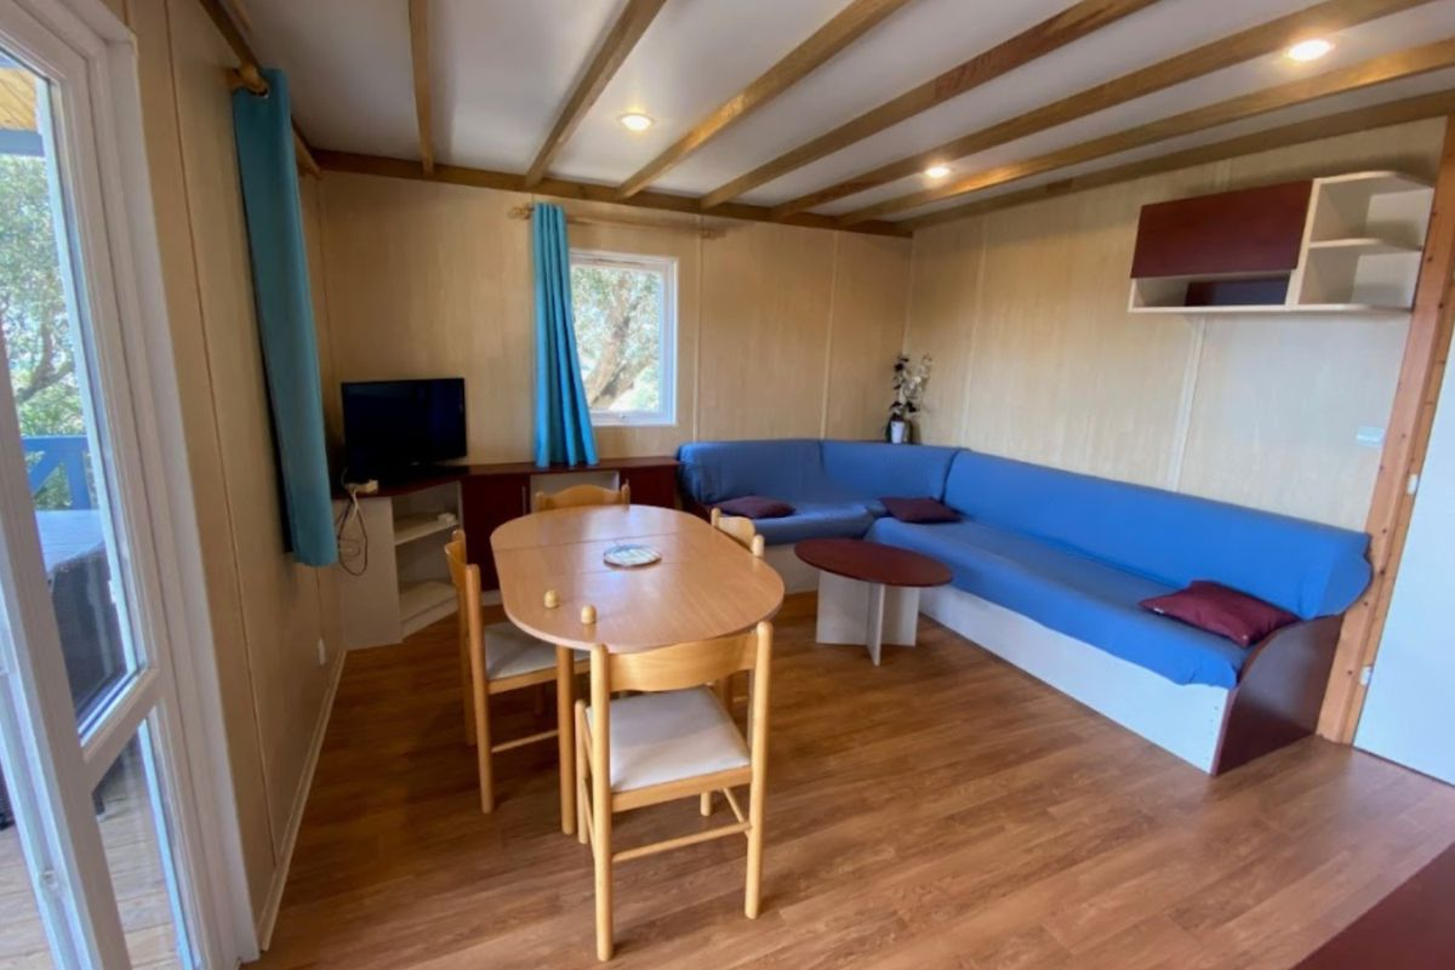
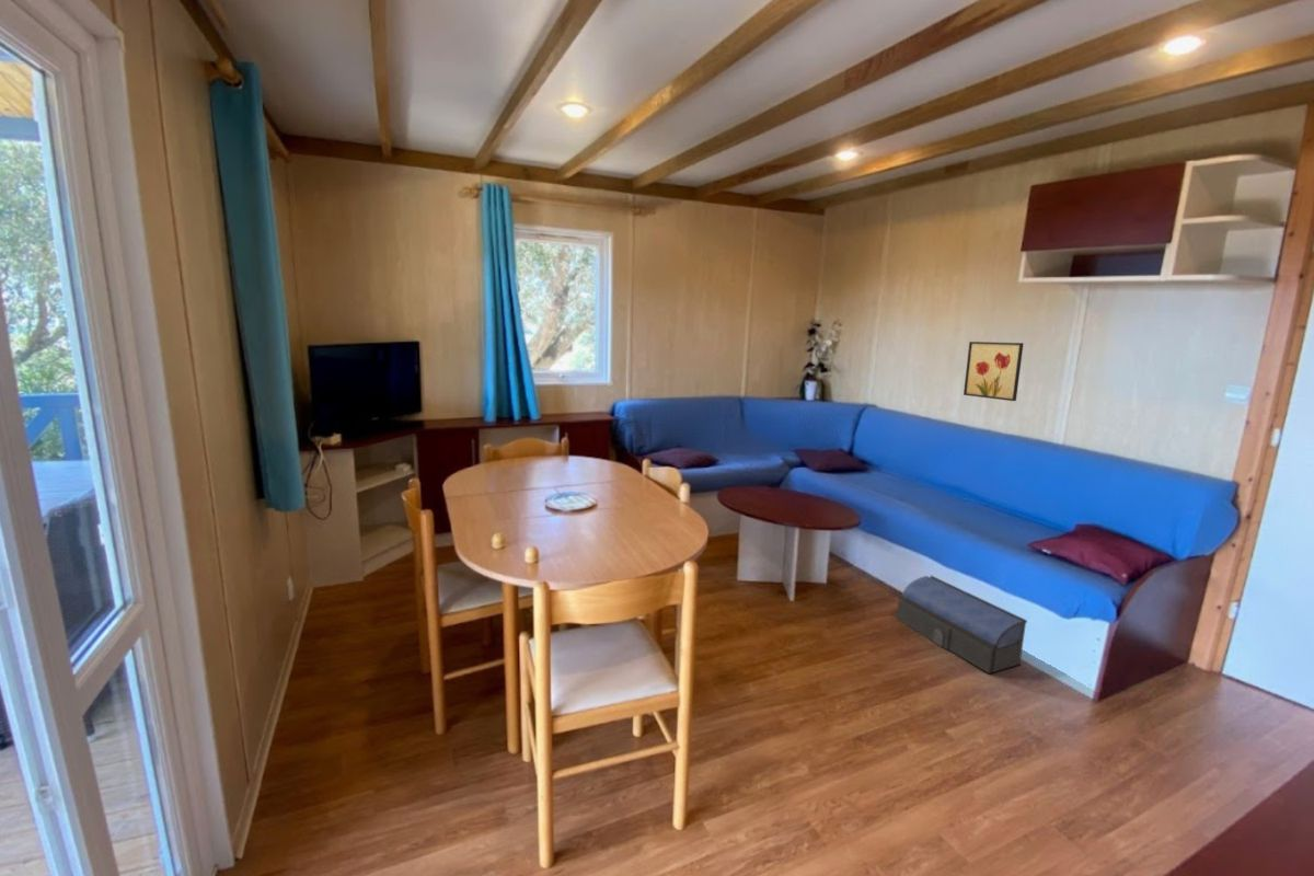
+ wall art [963,341,1025,402]
+ architectural model [896,575,1028,675]
